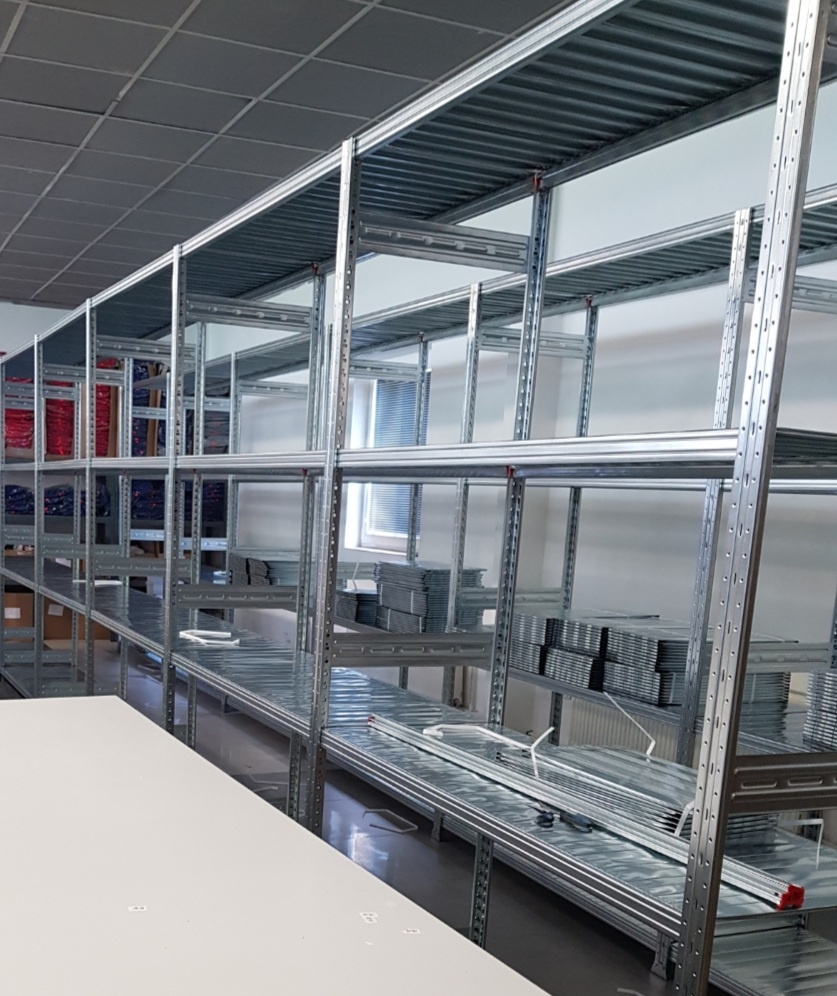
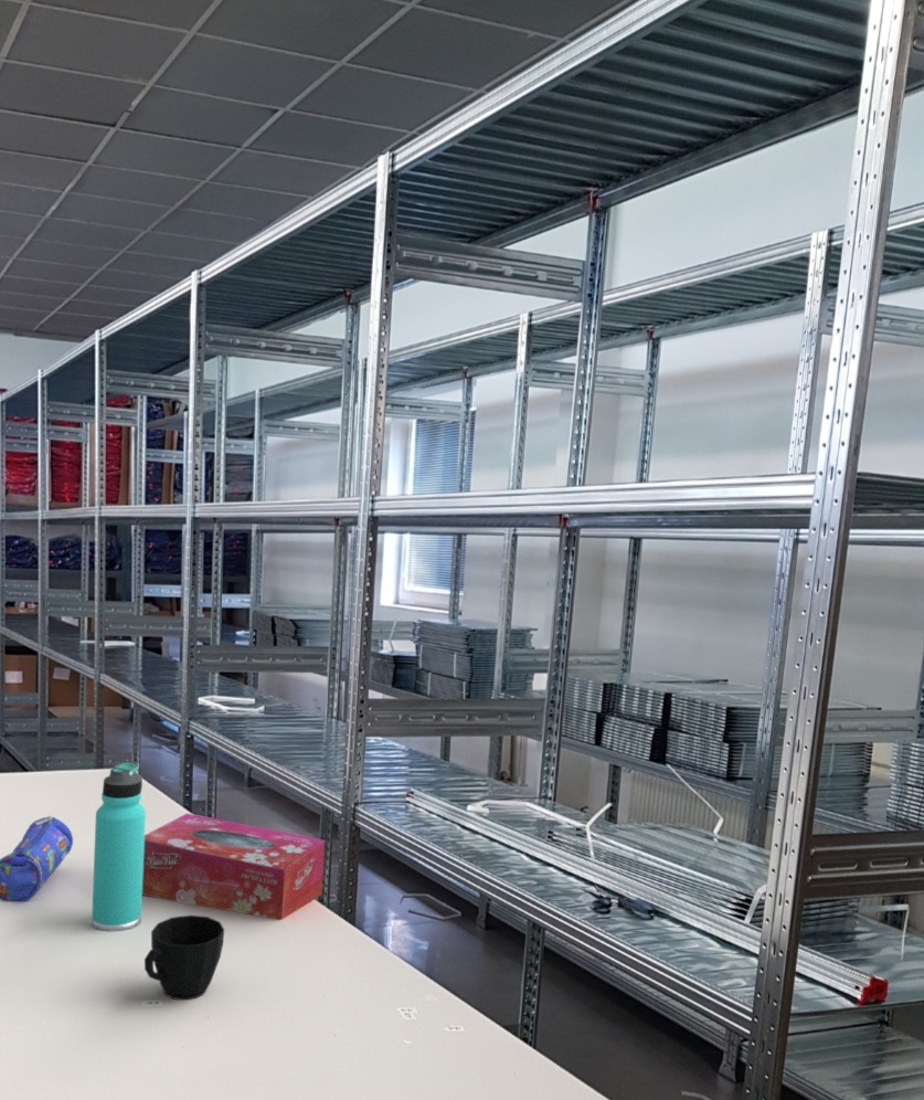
+ cup [144,914,225,1001]
+ pencil case [0,814,74,902]
+ thermos bottle [91,761,147,932]
+ tissue box [142,812,326,921]
